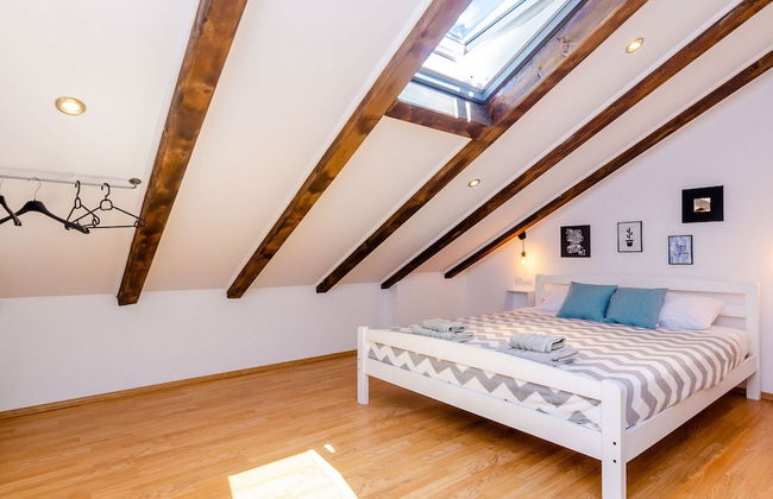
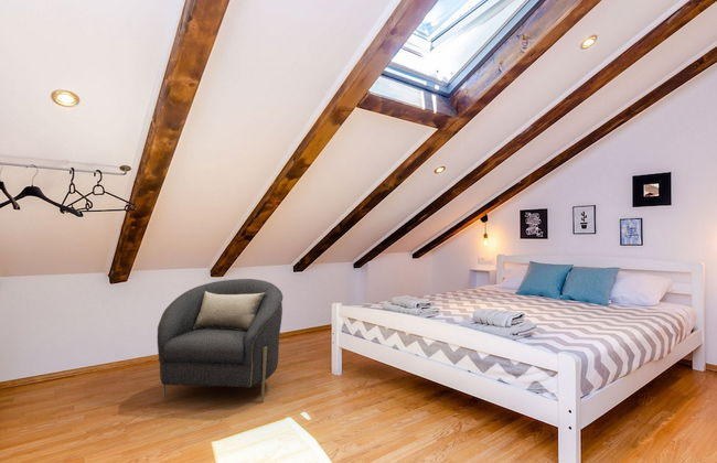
+ armchair [157,278,283,403]
